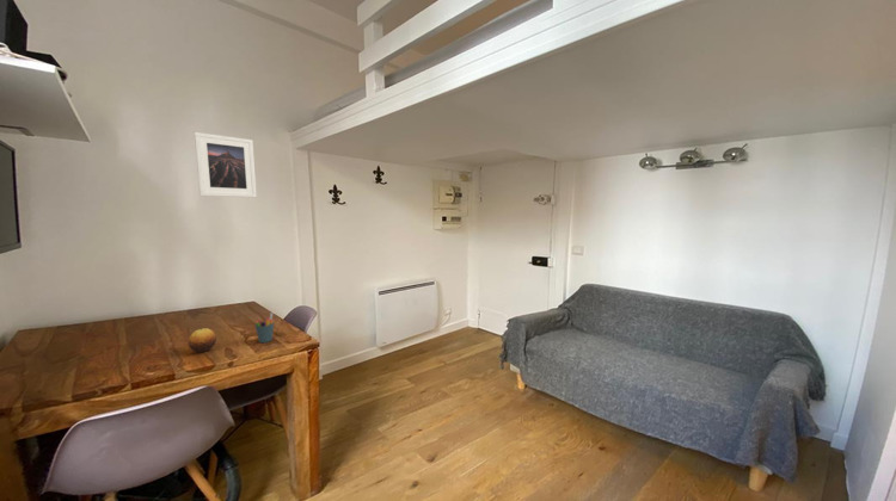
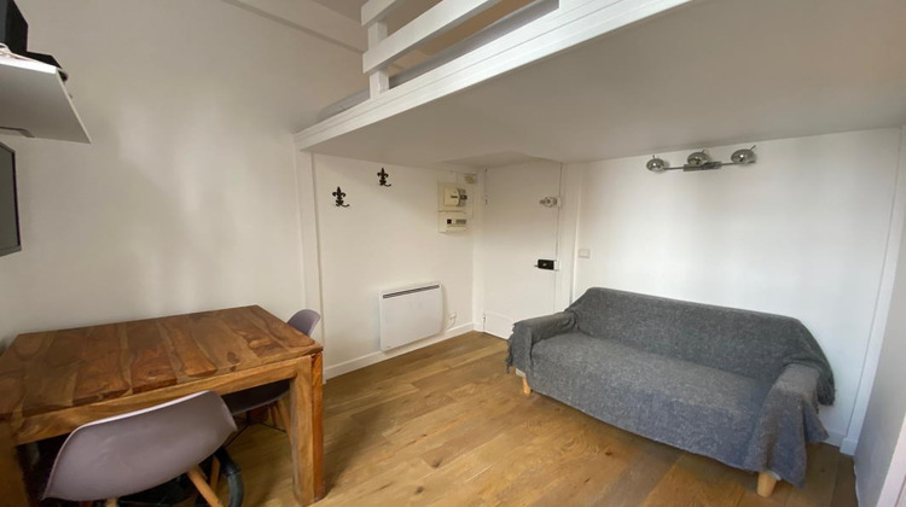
- fruit [188,327,217,353]
- pen holder [253,311,275,344]
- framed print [194,131,258,198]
